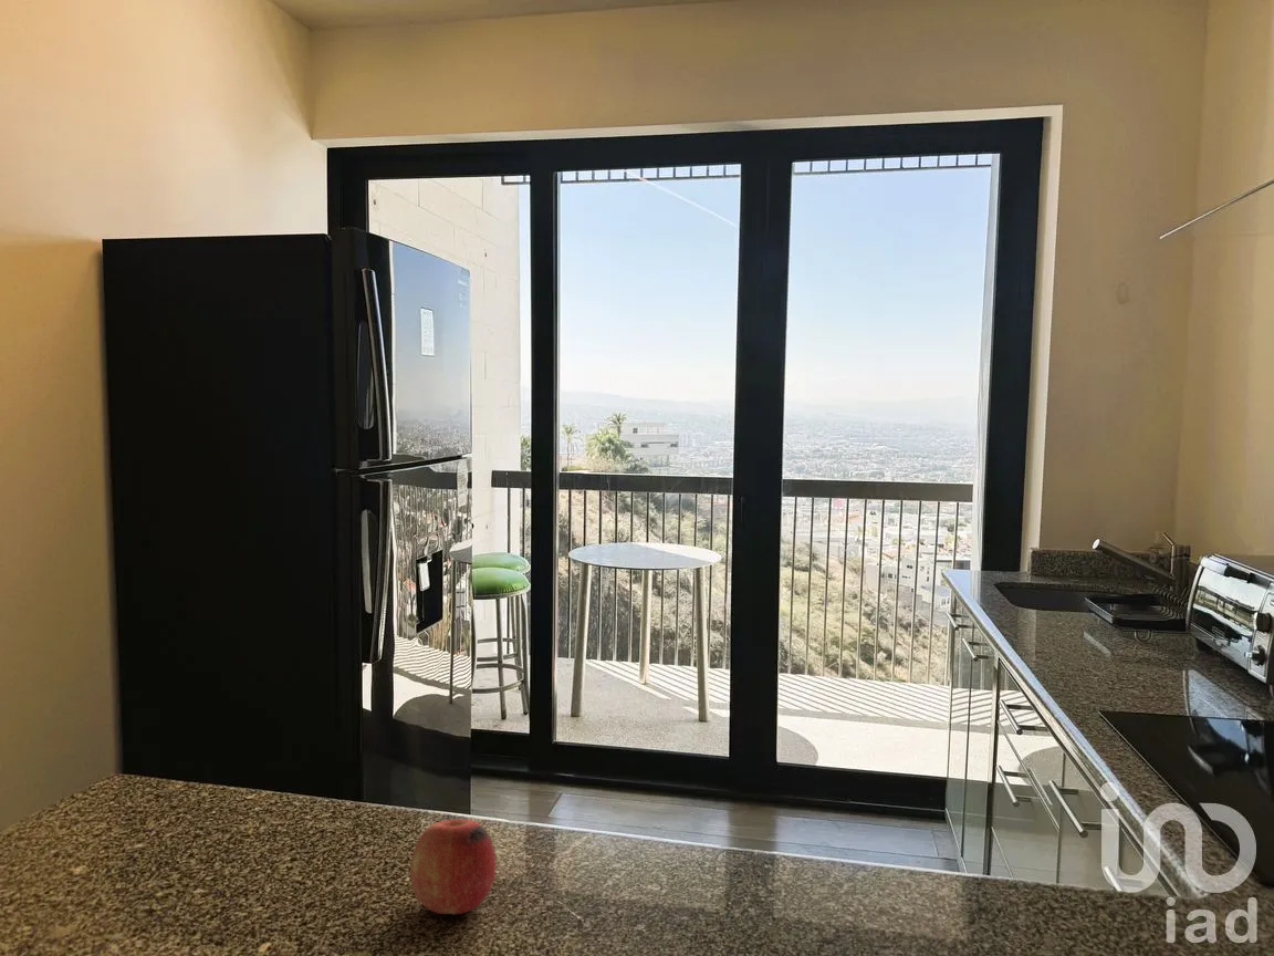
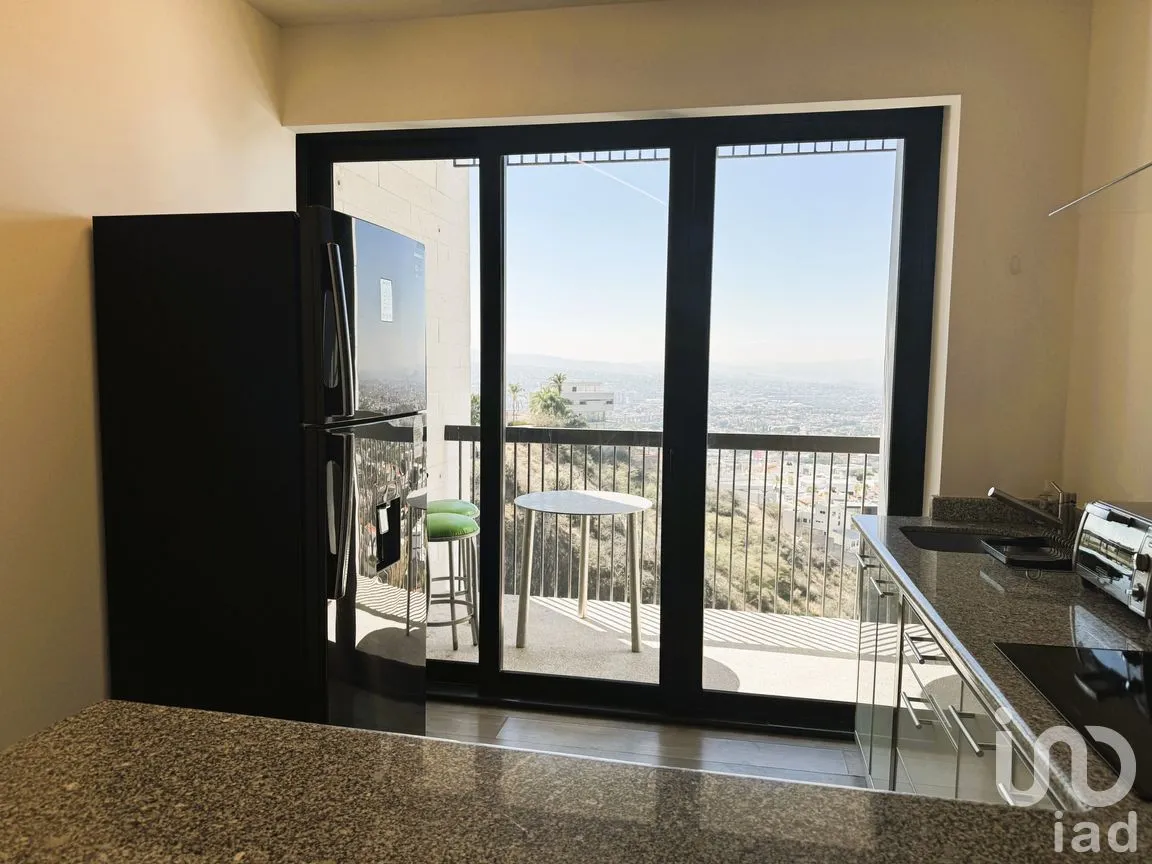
- fruit [409,819,498,915]
